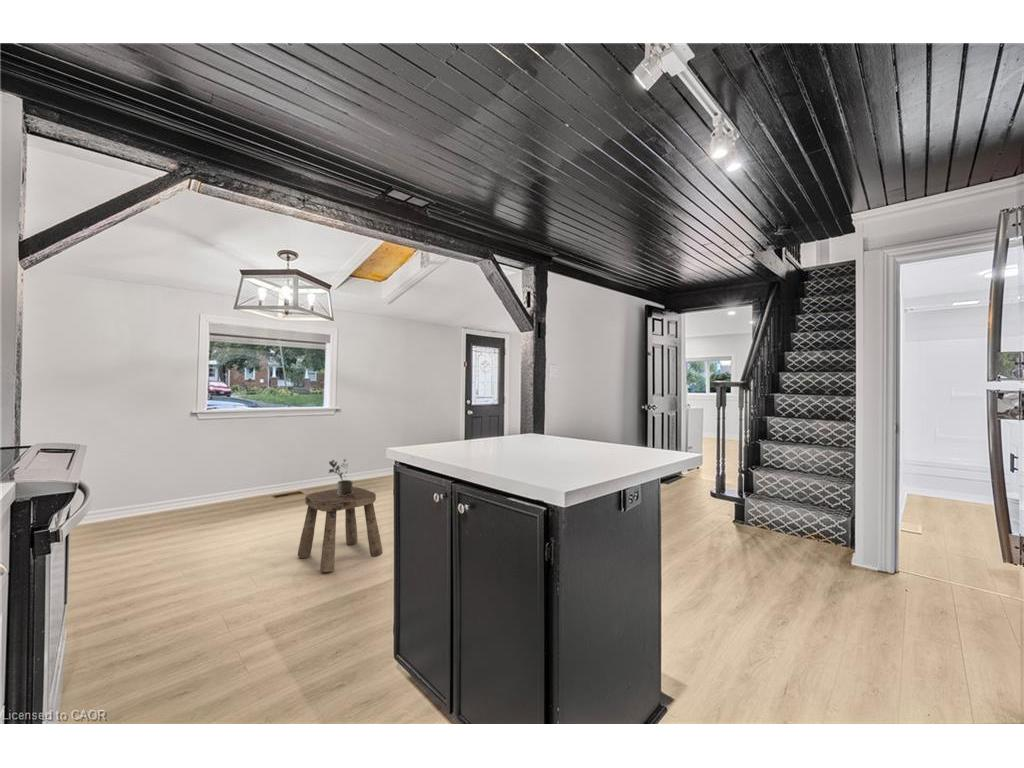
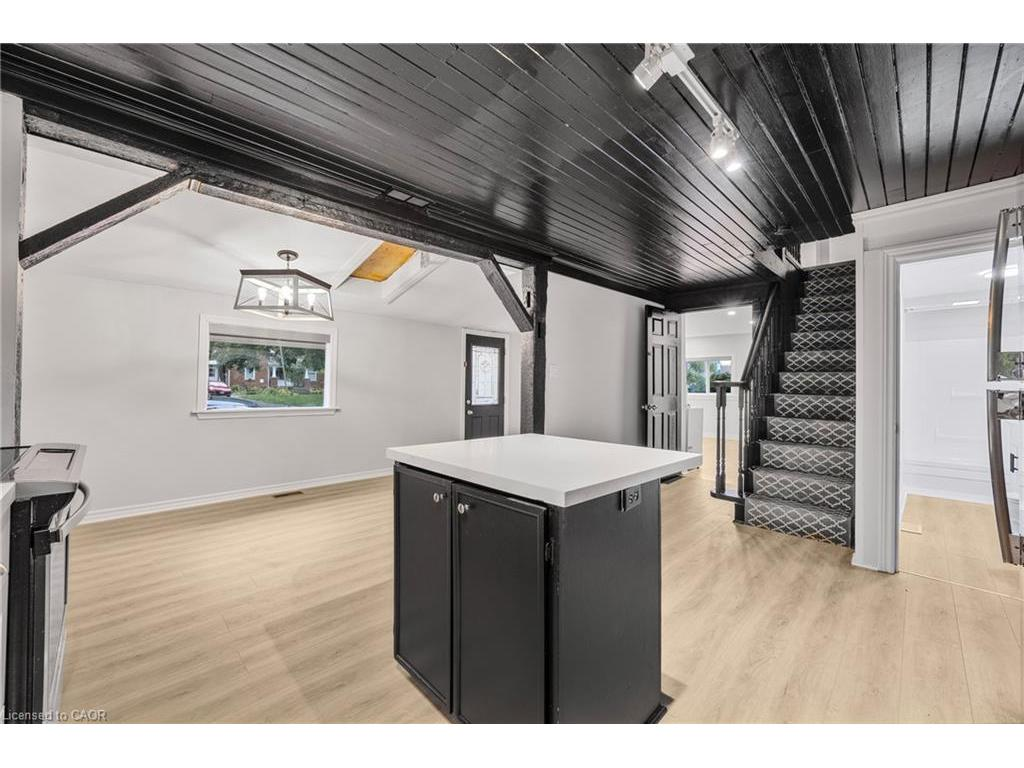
- stool [297,486,384,573]
- potted plant [327,458,354,496]
